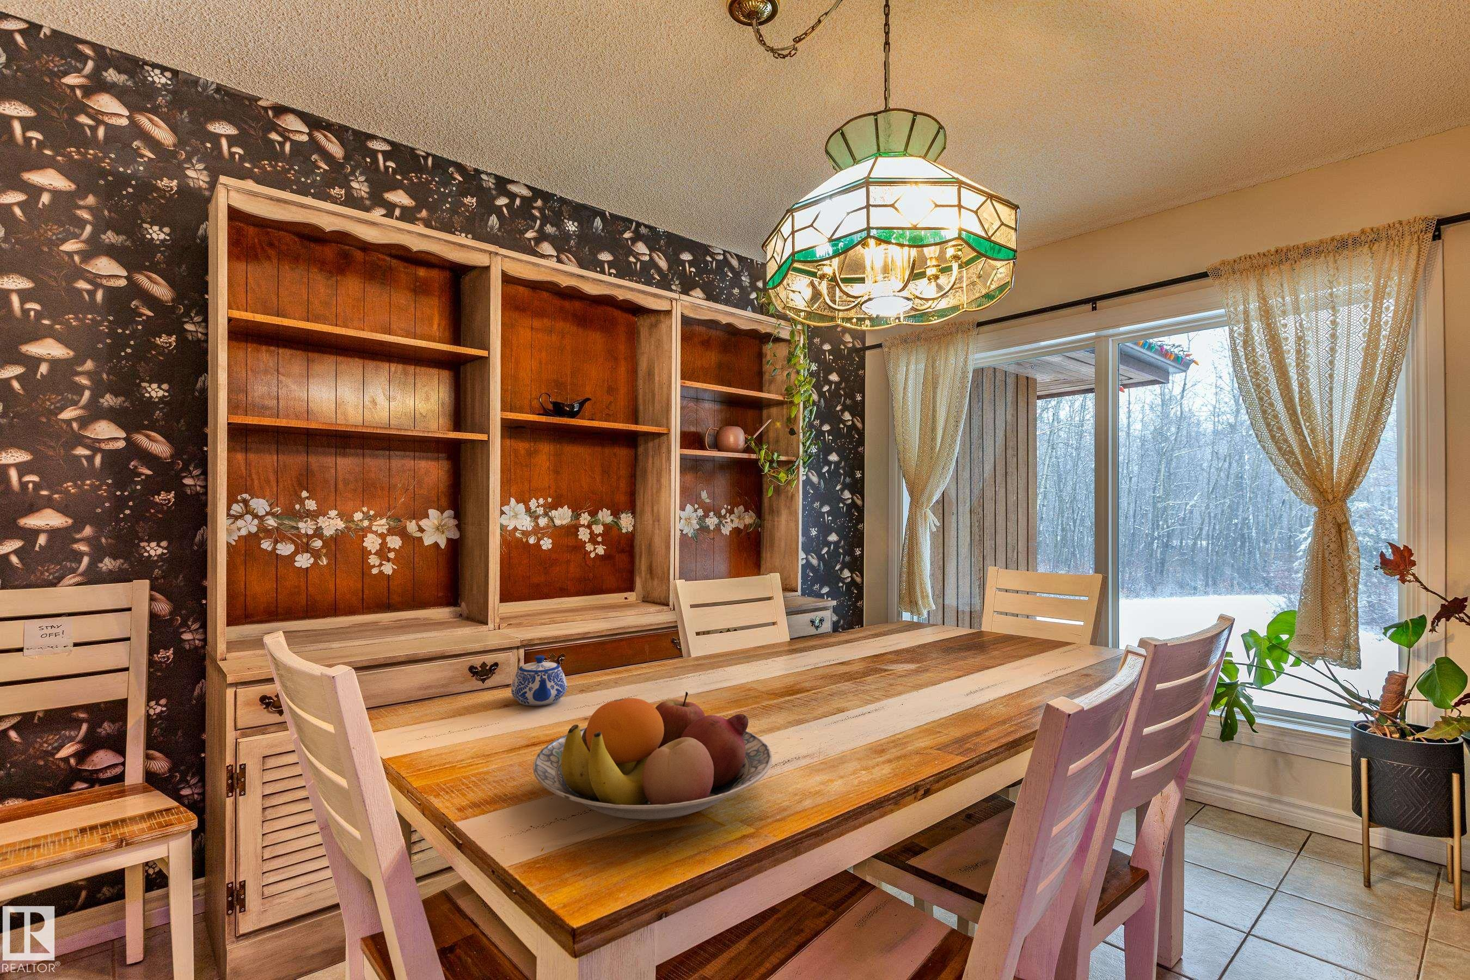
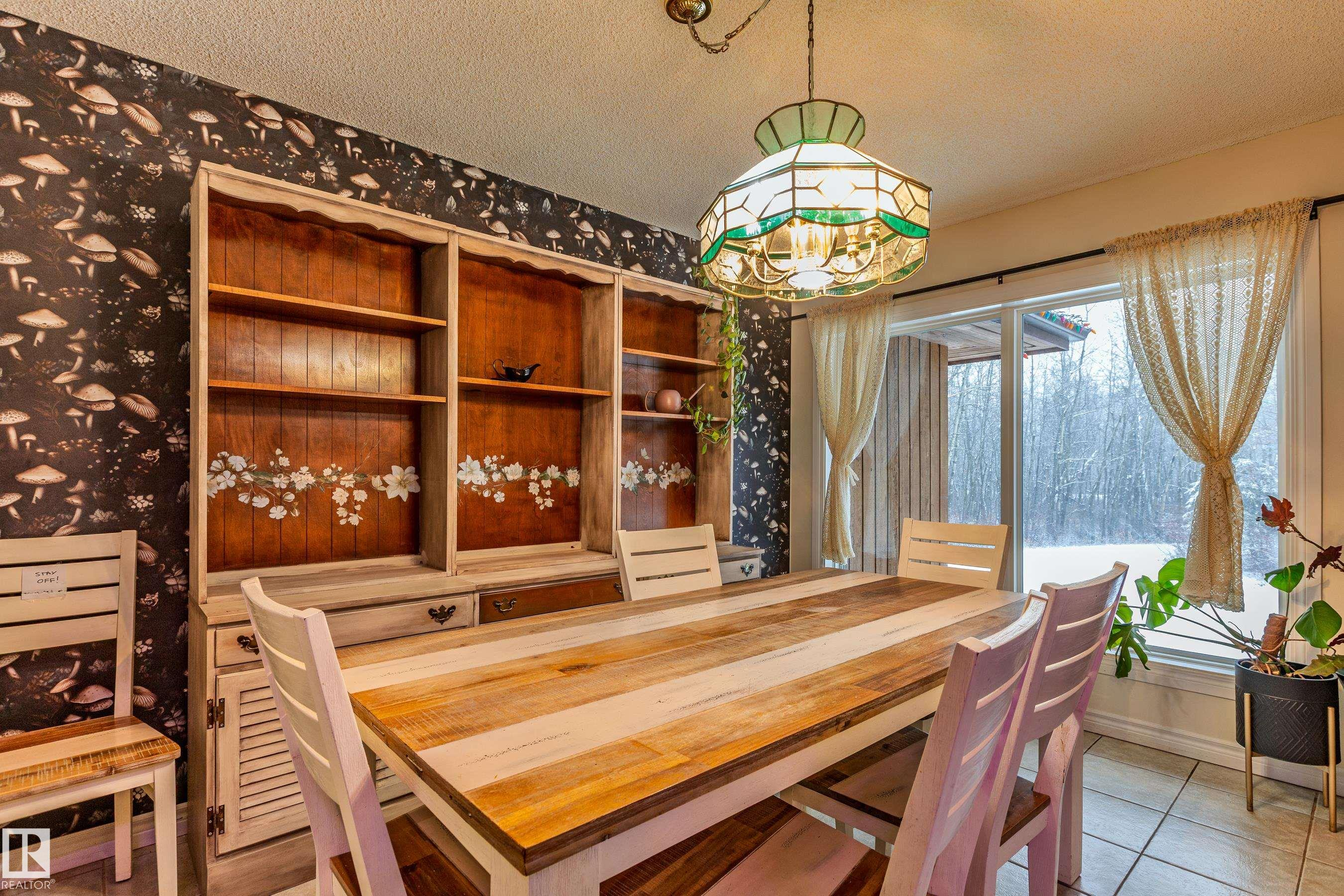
- fruit bowl [533,691,772,821]
- teapot [511,655,568,707]
